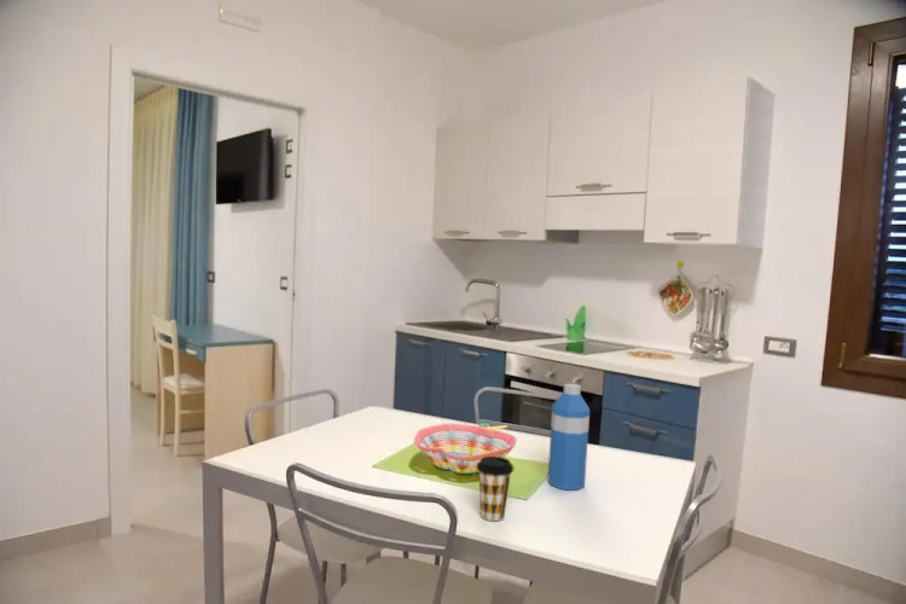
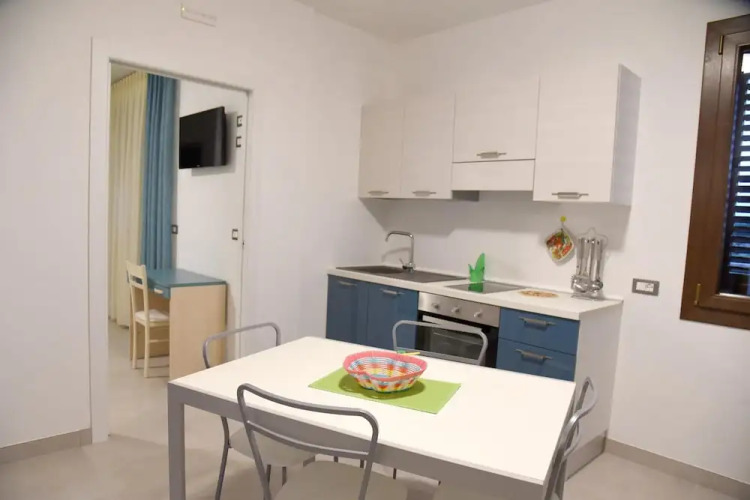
- water bottle [546,383,591,490]
- coffee cup [476,455,515,522]
